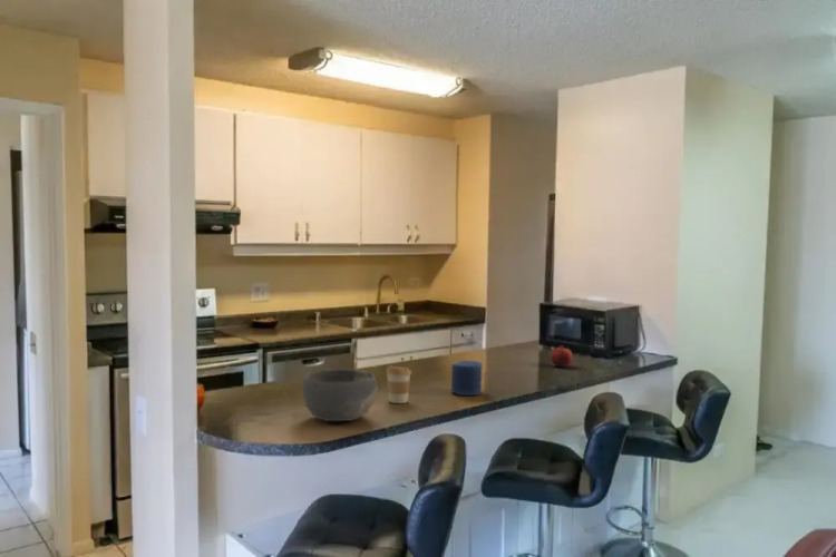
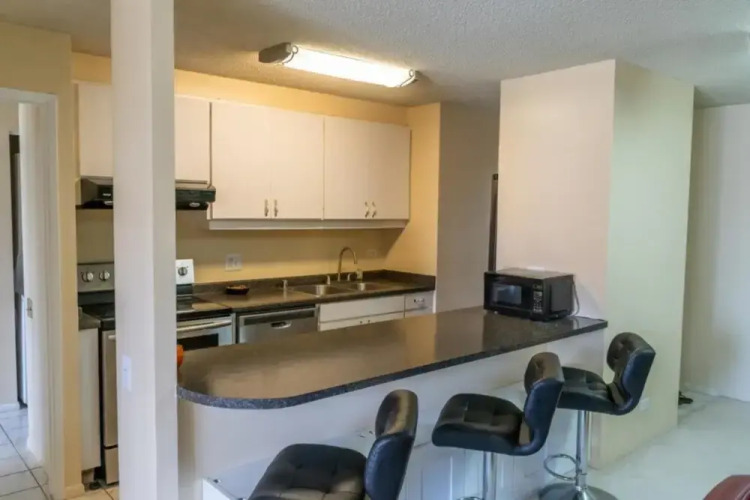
- coffee cup [386,365,412,404]
- candle [450,360,483,397]
- bowl [301,368,378,422]
- fruit [550,344,574,368]
